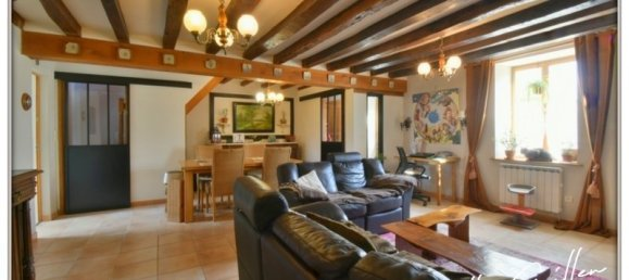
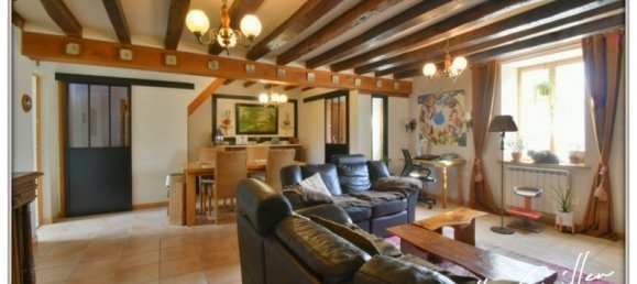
+ house plant [550,178,583,234]
+ floor lamp [486,113,519,236]
